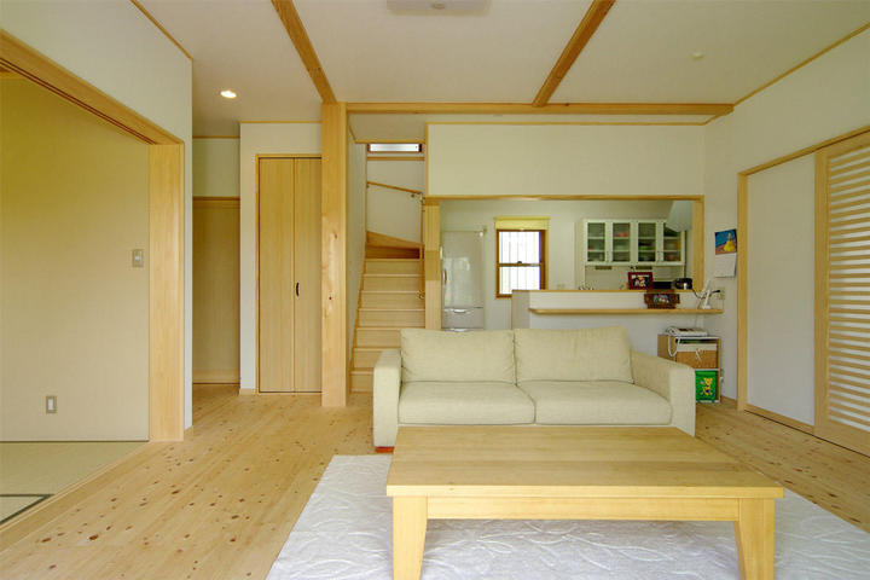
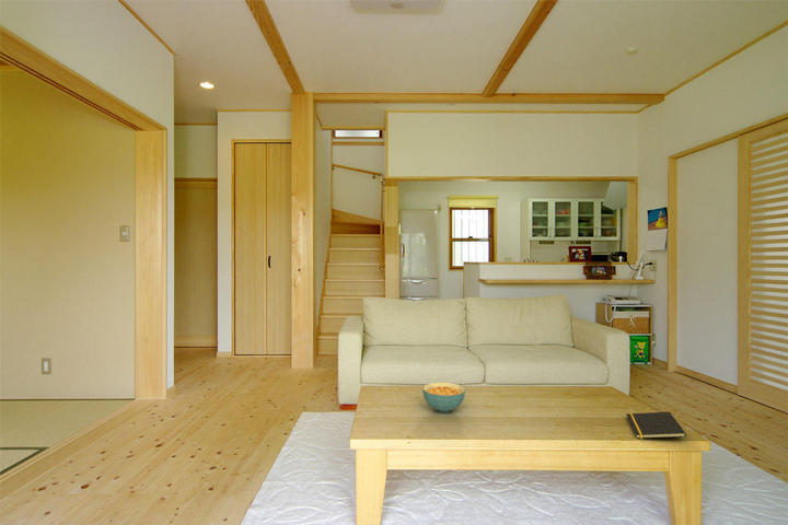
+ notepad [626,410,687,440]
+ cereal bowl [421,382,466,413]
